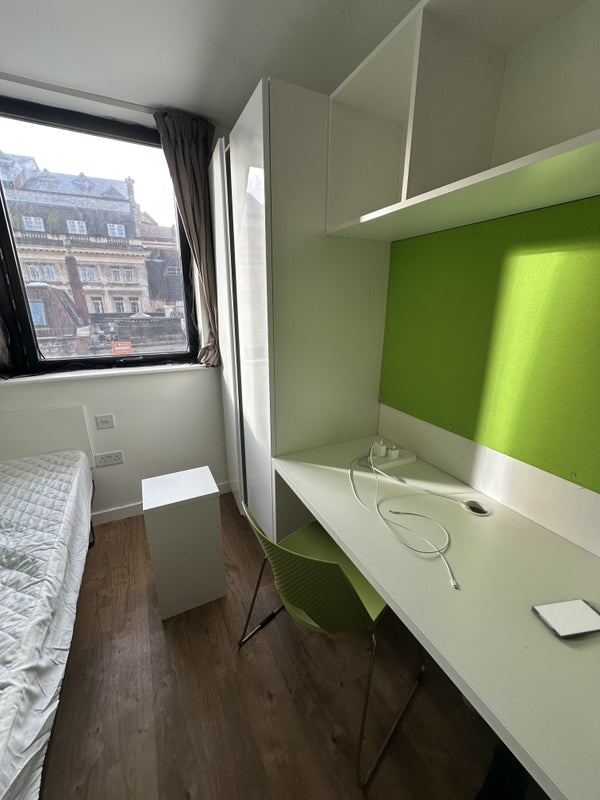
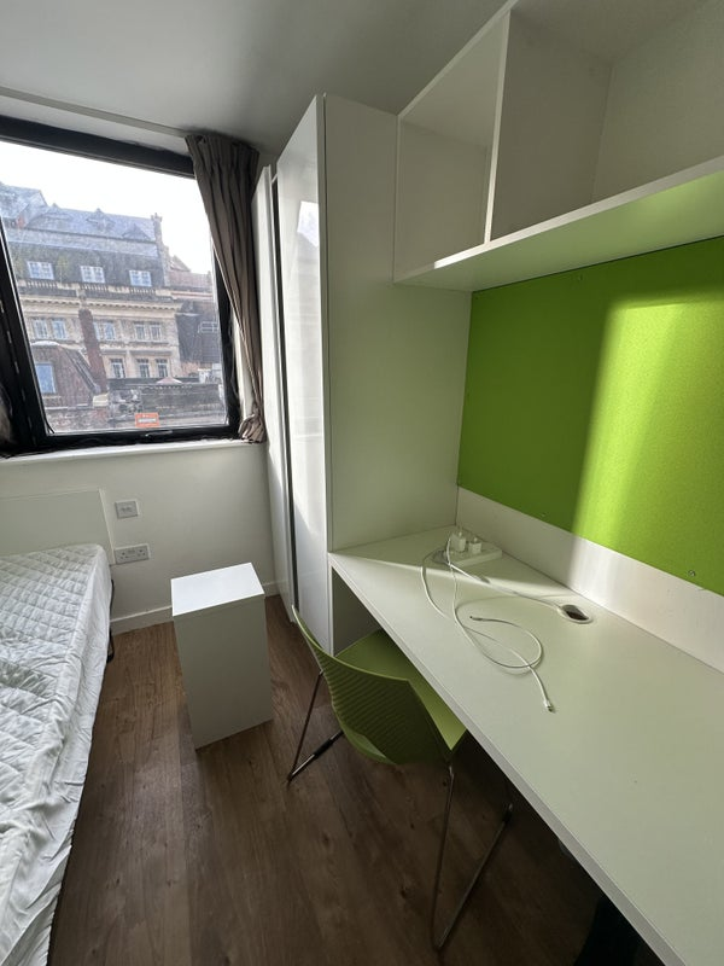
- smartphone [531,598,600,640]
